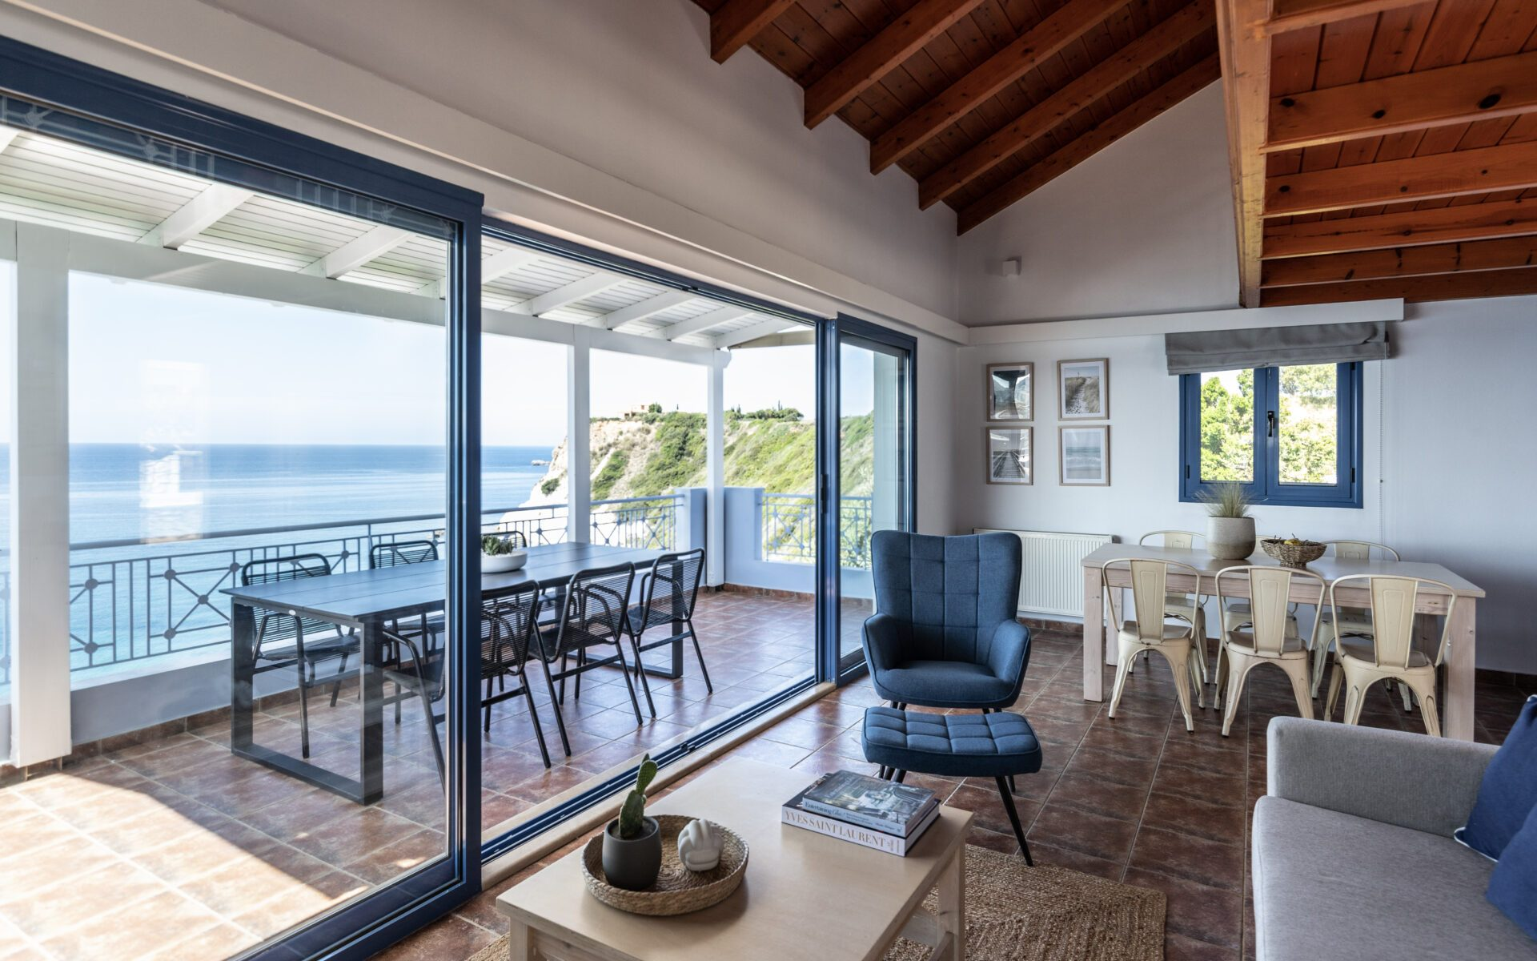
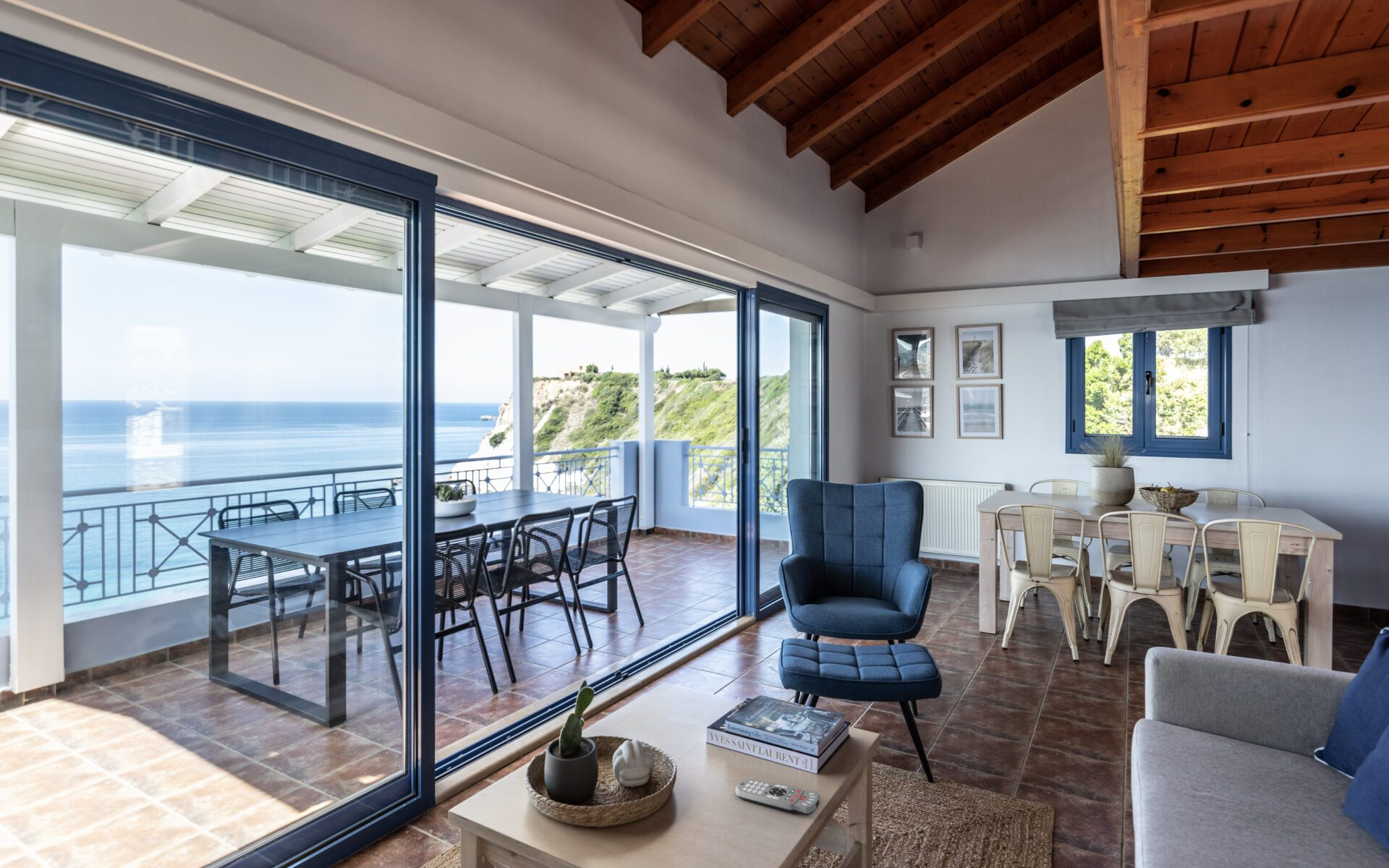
+ remote control [735,778,821,816]
